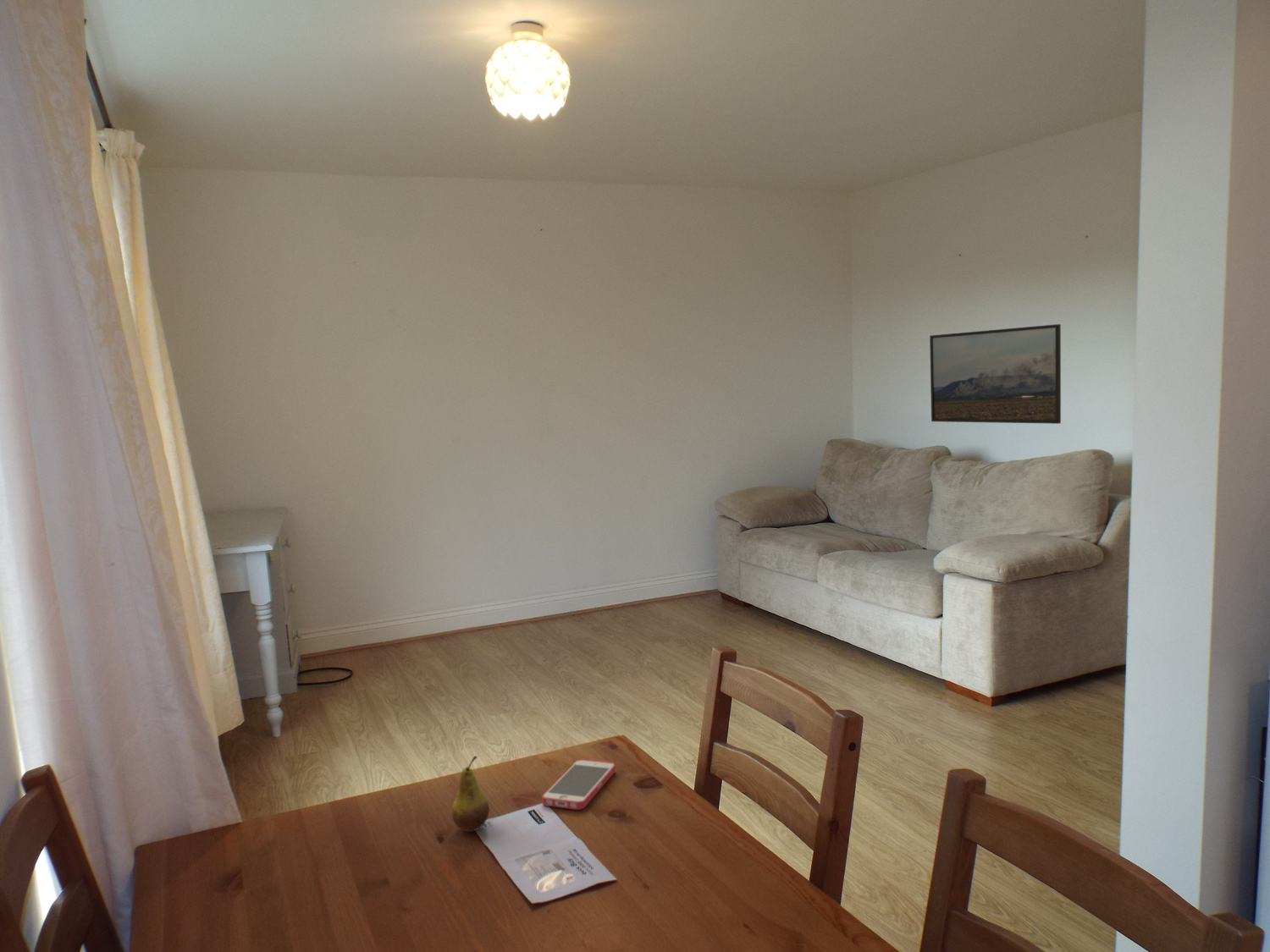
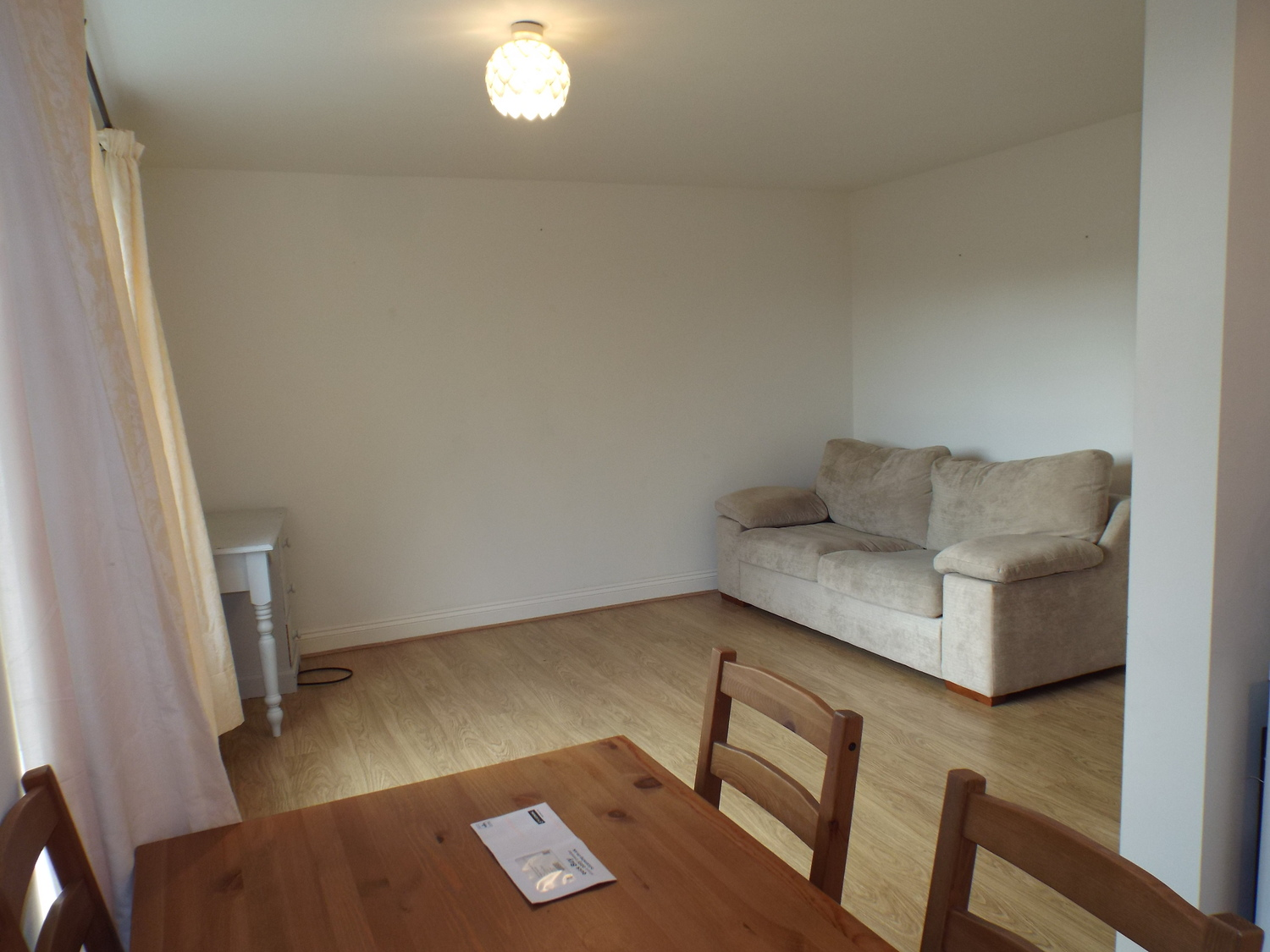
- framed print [929,323,1062,425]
- smartphone [541,758,616,811]
- fruit [450,755,490,833]
